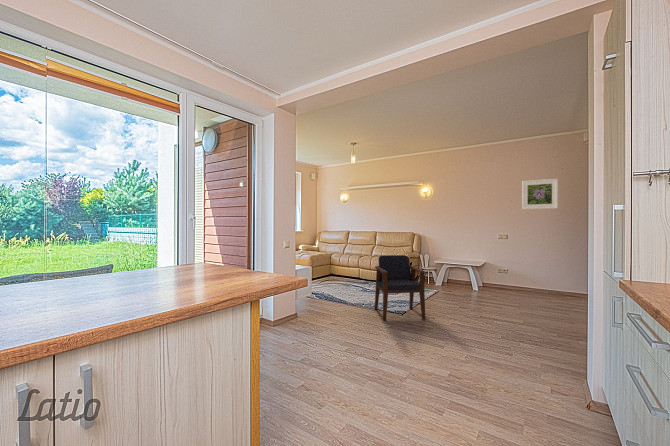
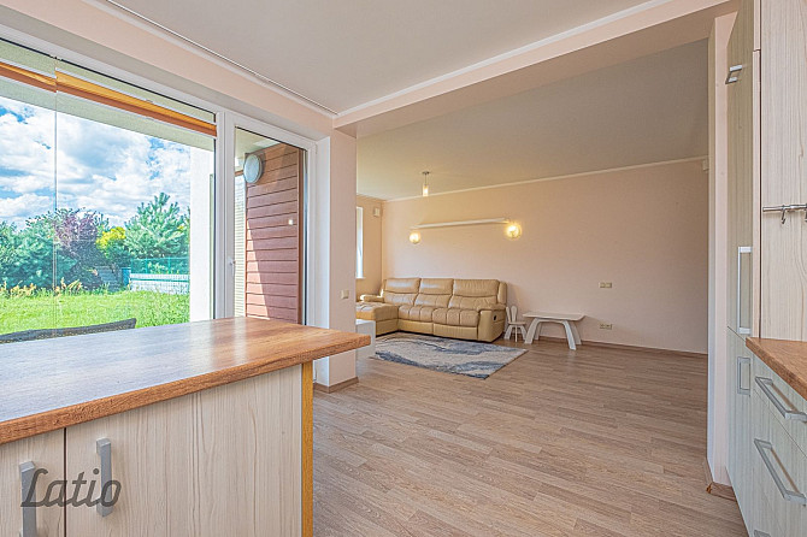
- armchair [374,254,426,322]
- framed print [521,178,559,210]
